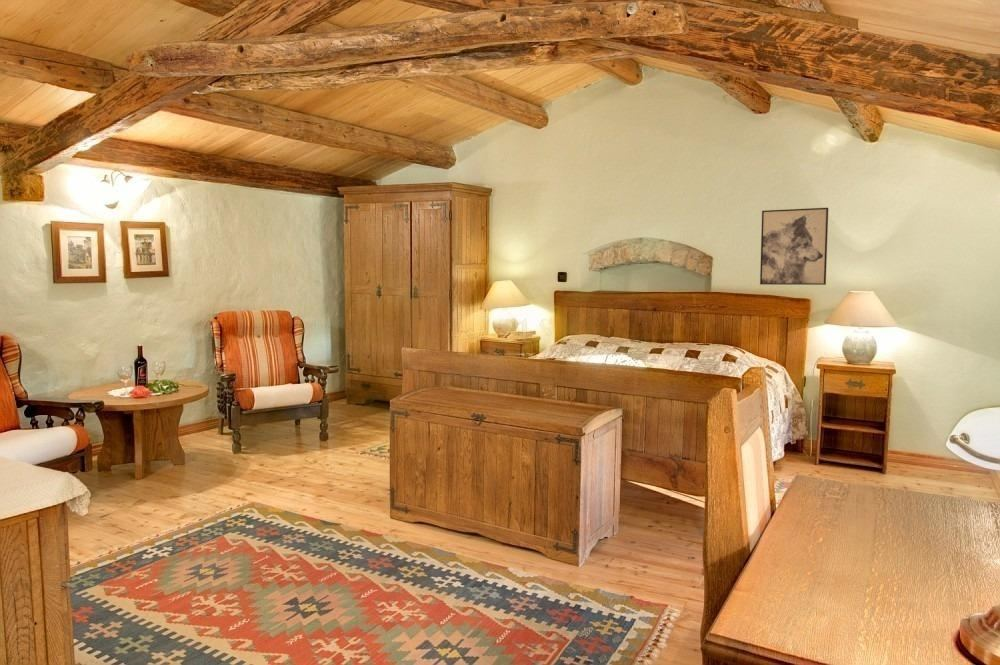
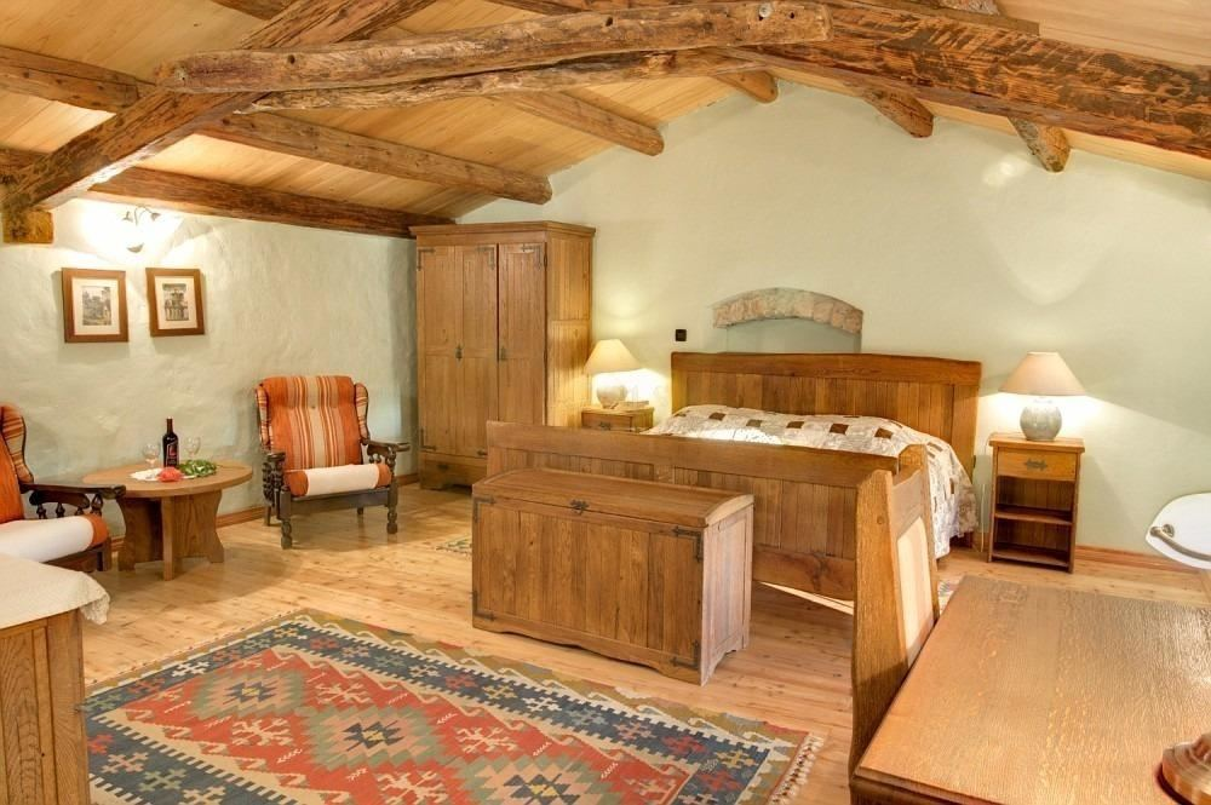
- wall art [759,207,829,286]
